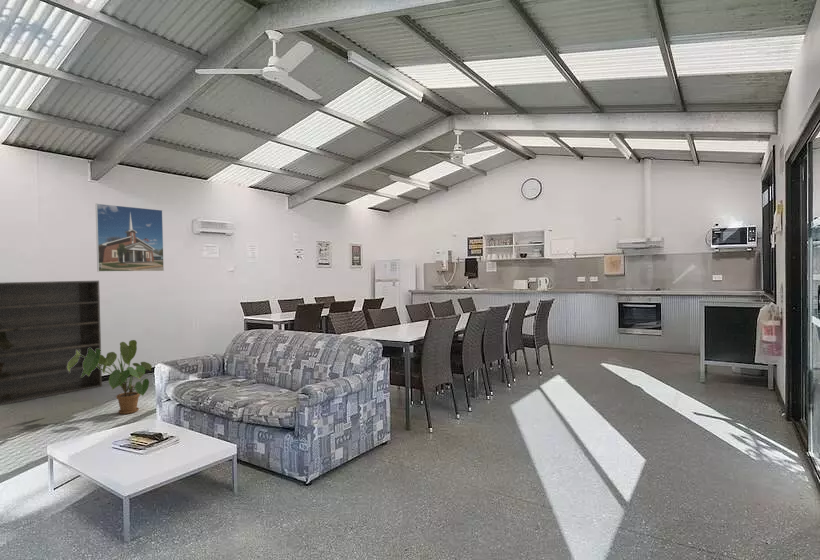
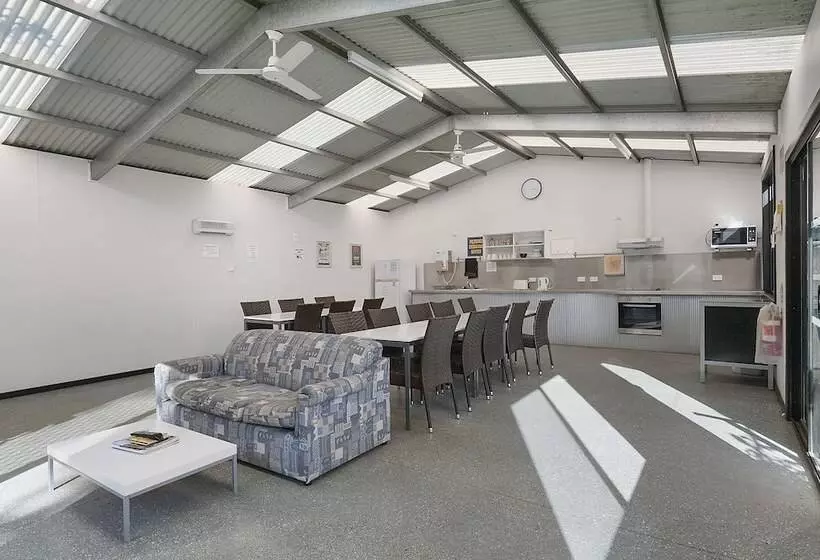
- house plant [67,339,154,415]
- bookshelf [0,280,103,406]
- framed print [95,203,165,273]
